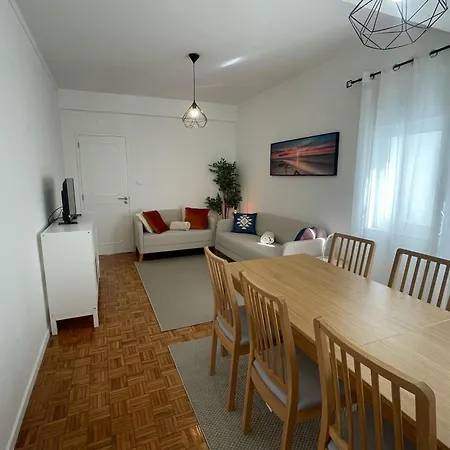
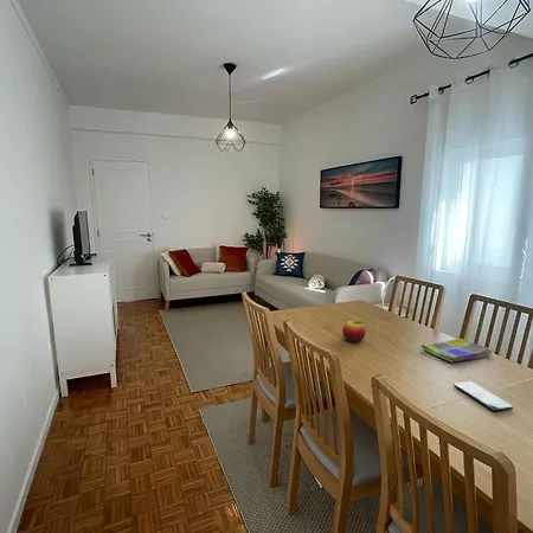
+ smartphone [452,380,514,412]
+ fruit [341,319,367,343]
+ dish towel [420,338,493,364]
